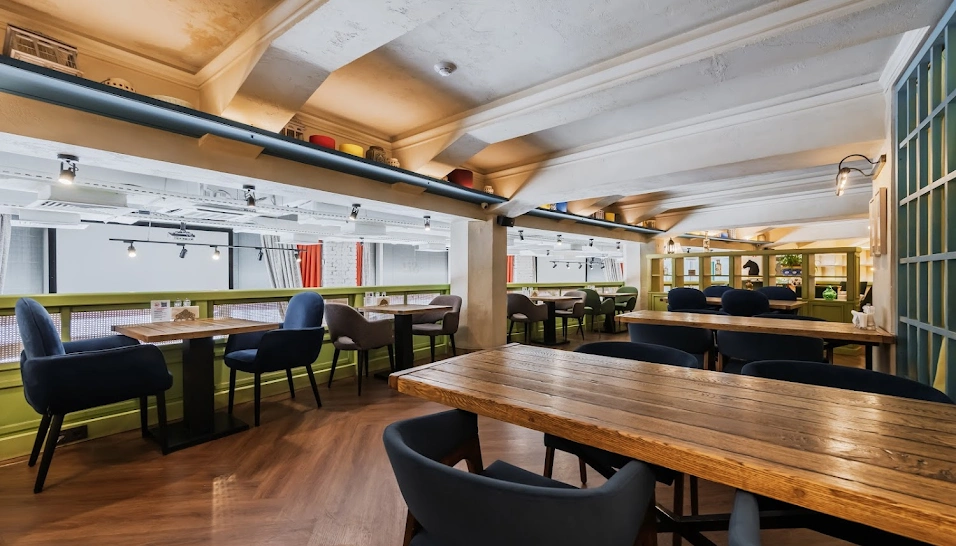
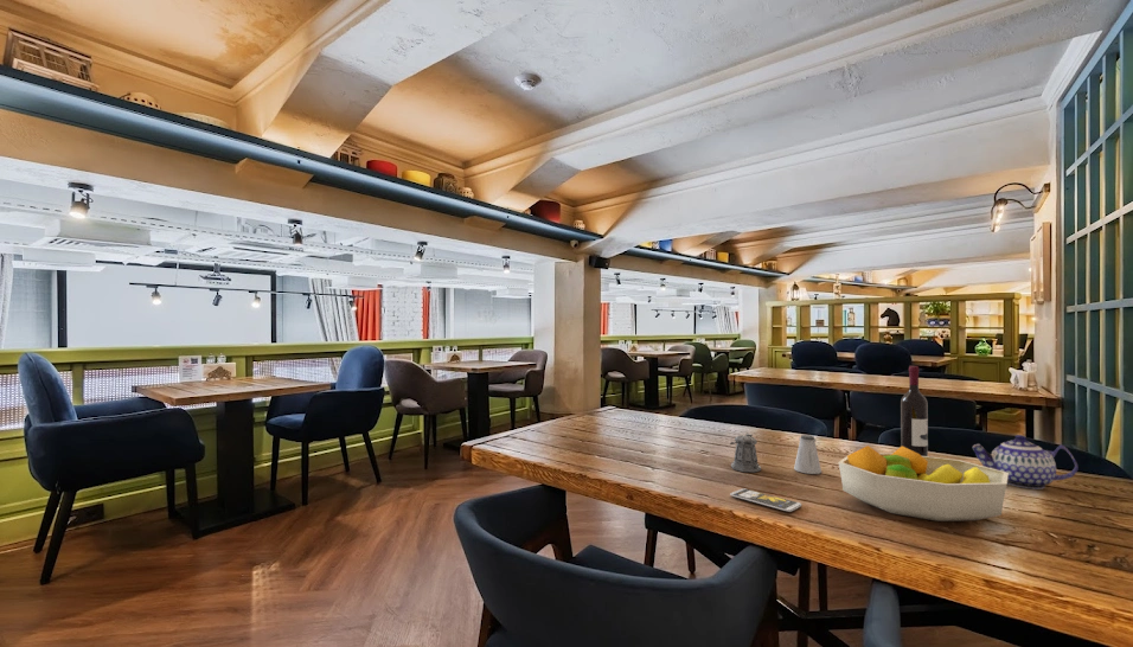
+ pepper shaker [729,433,762,474]
+ smartphone [729,487,802,513]
+ saltshaker [793,434,822,475]
+ fruit bowl [838,444,1009,523]
+ wine bottle [900,365,929,456]
+ teapot [972,434,1078,491]
